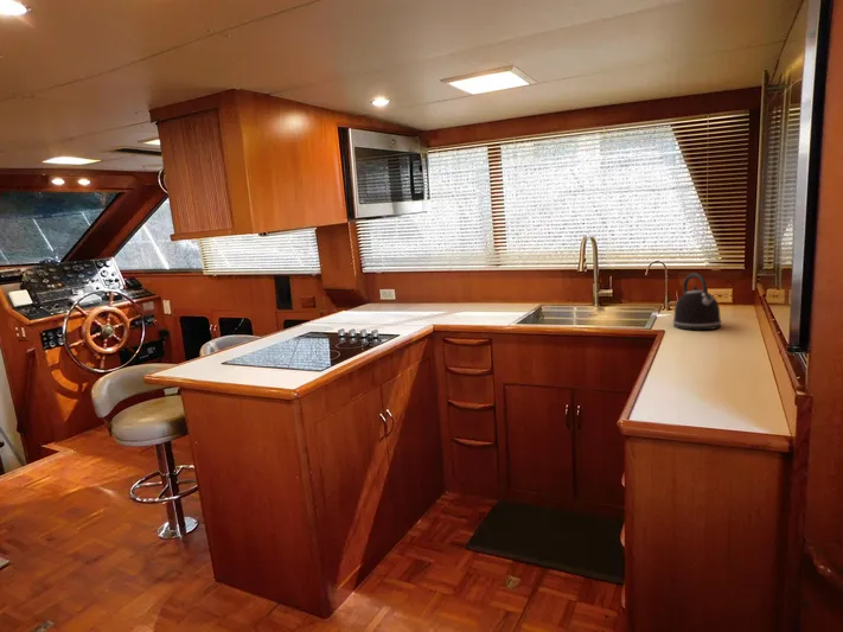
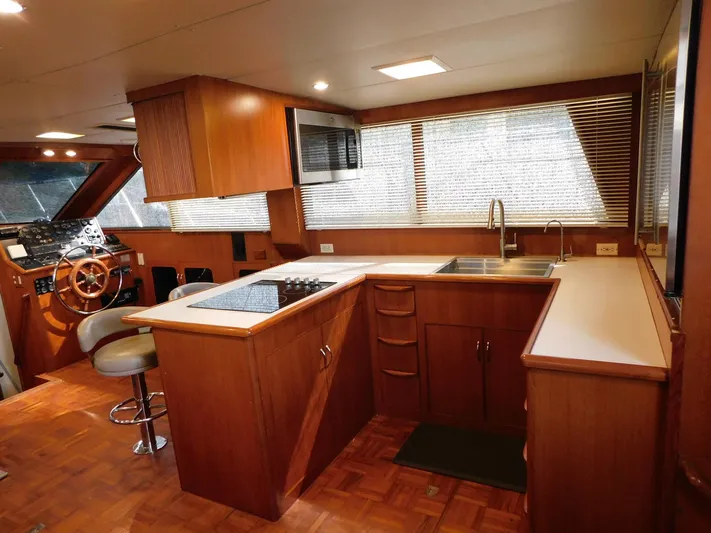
- kettle [671,272,723,331]
